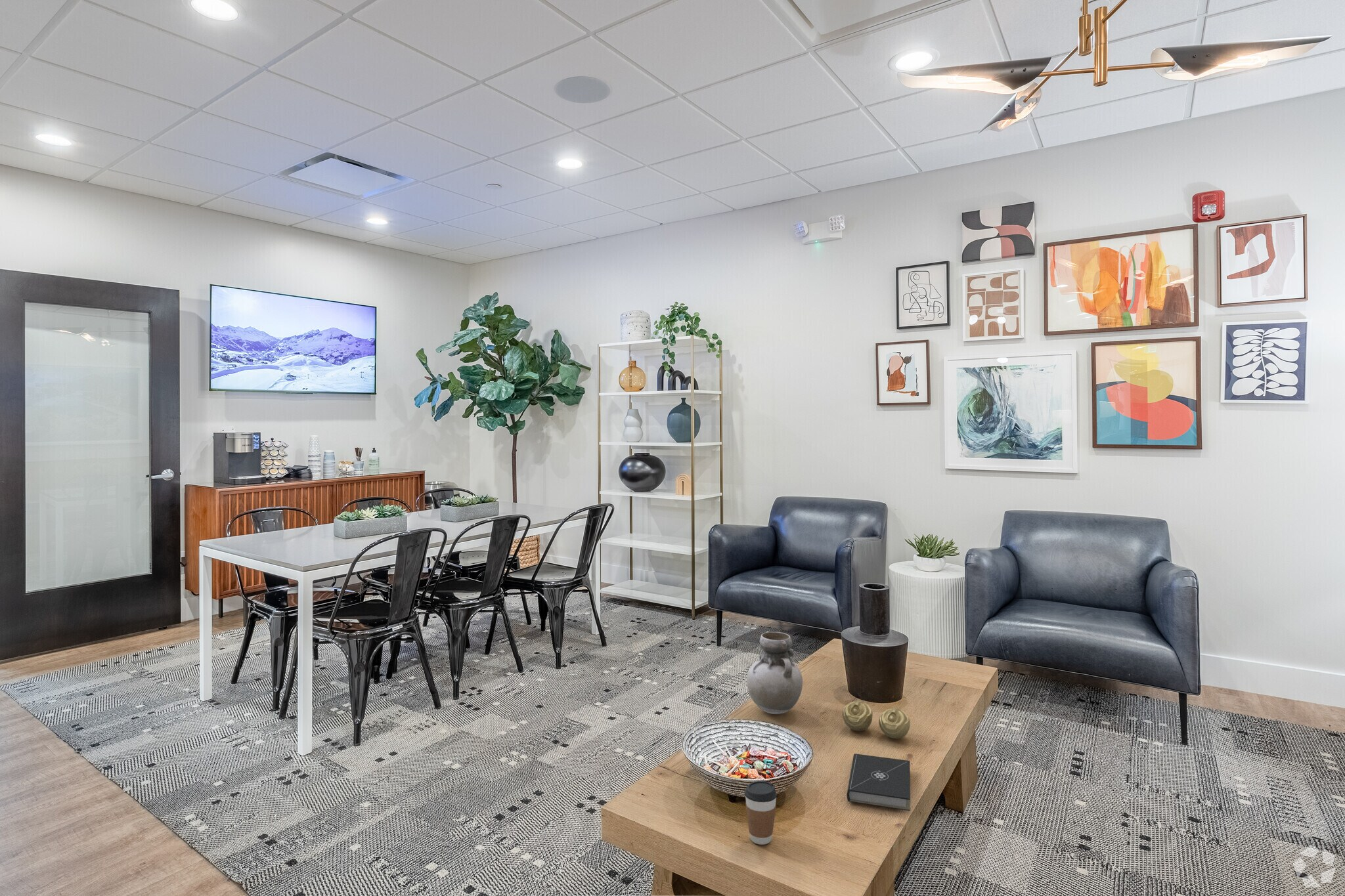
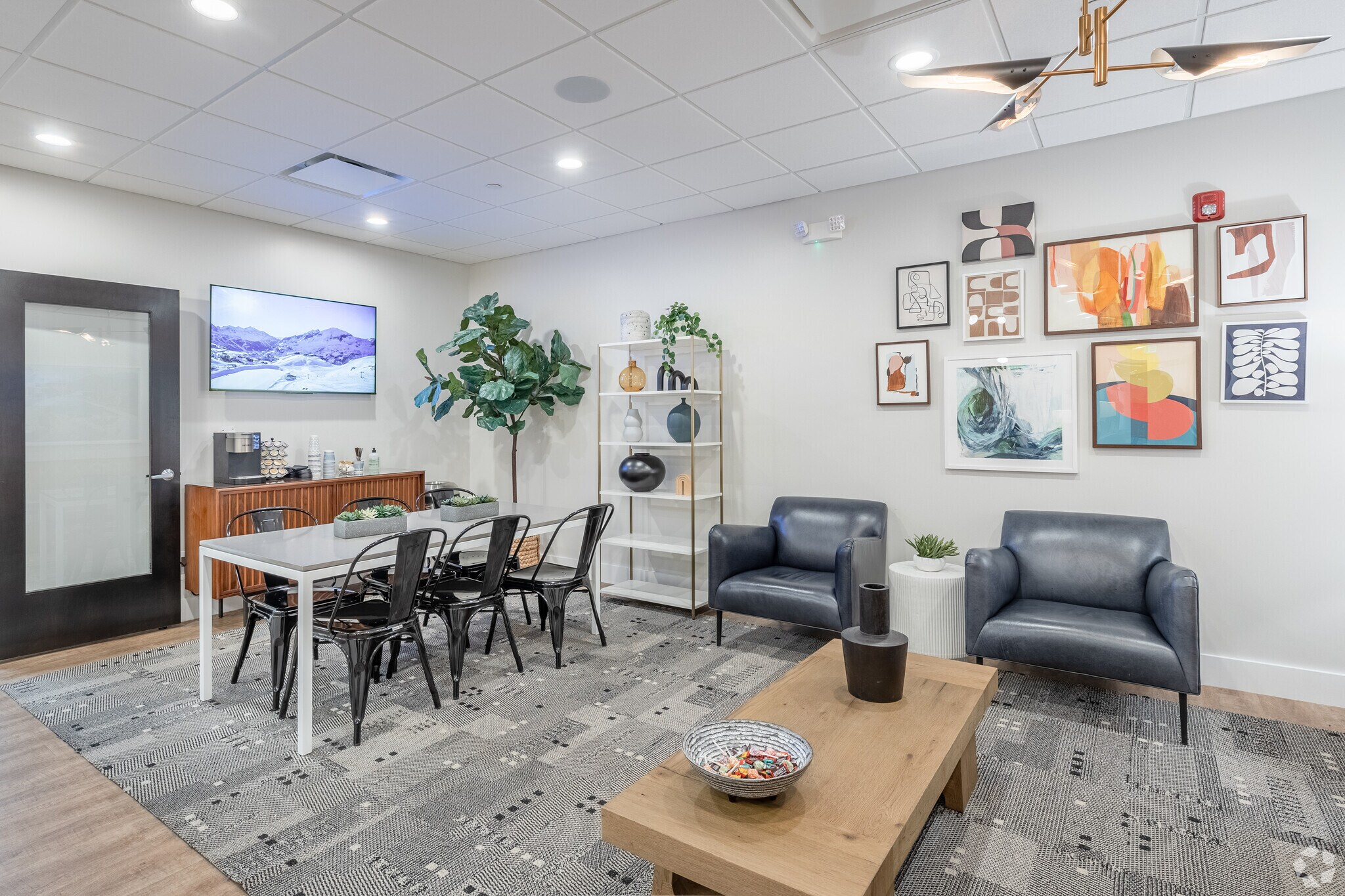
- decorative ball [842,700,911,739]
- book [846,753,911,811]
- coffee cup [744,780,778,845]
- vase [746,631,803,715]
